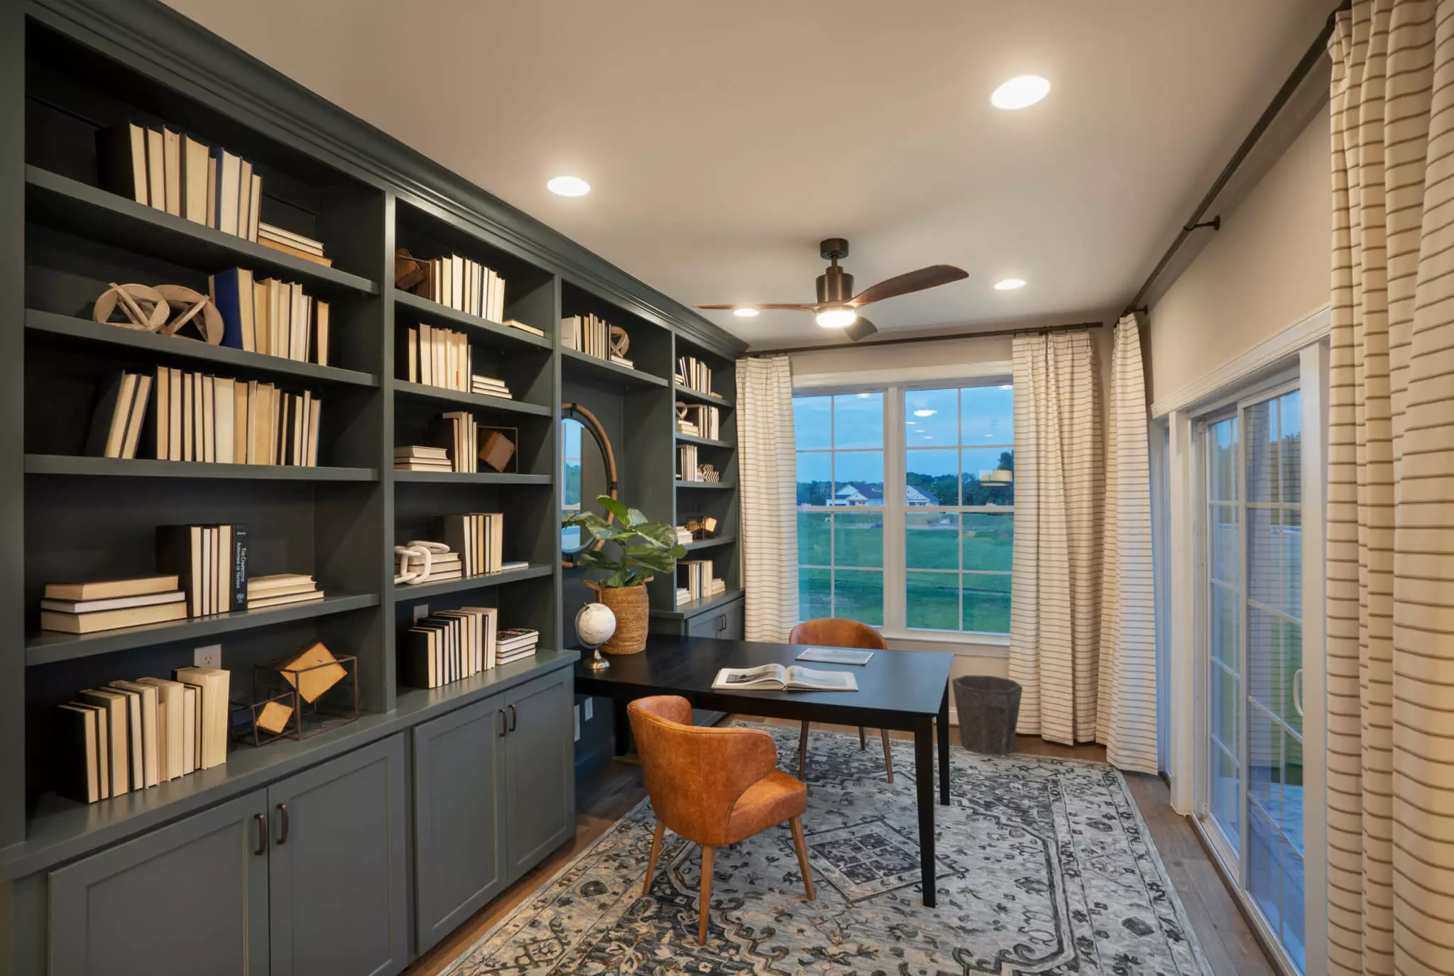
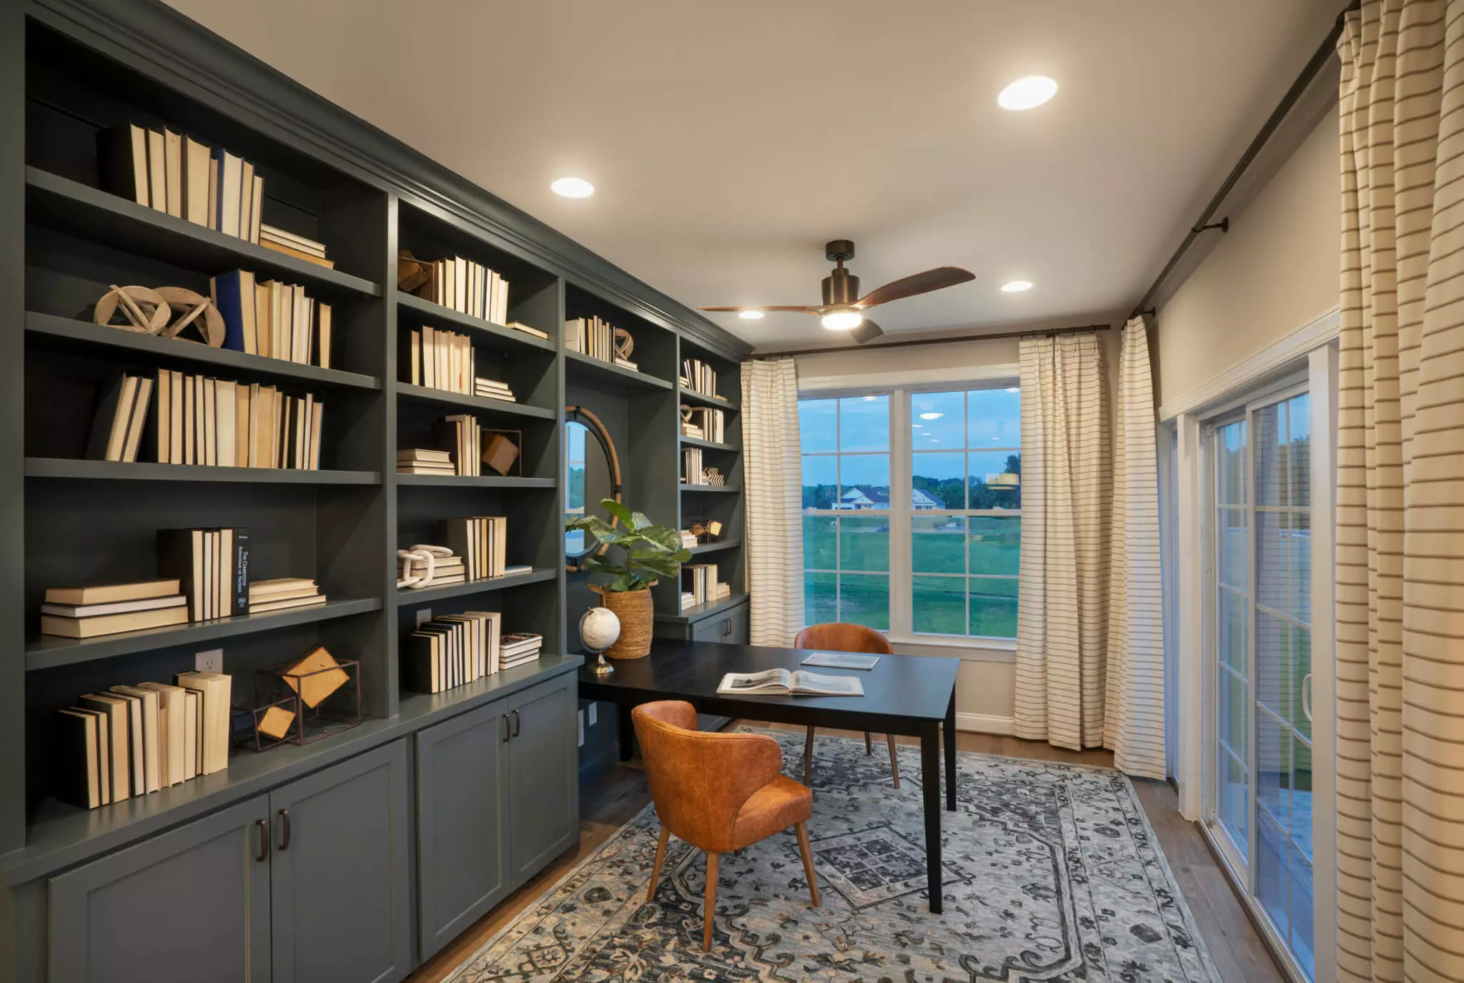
- waste bin [951,674,1023,756]
